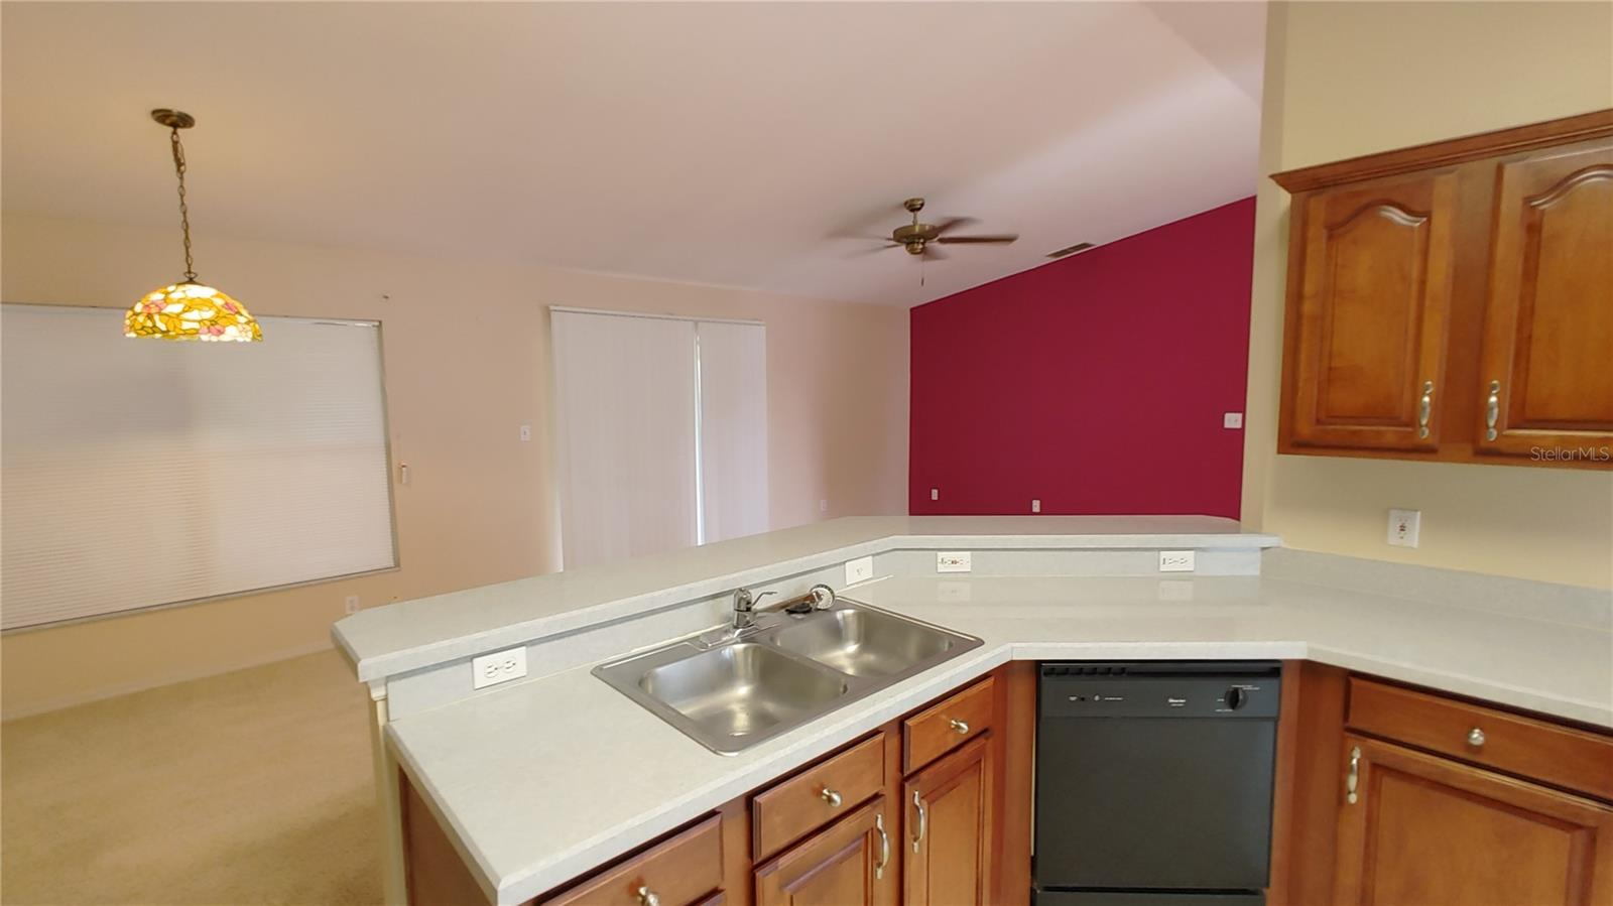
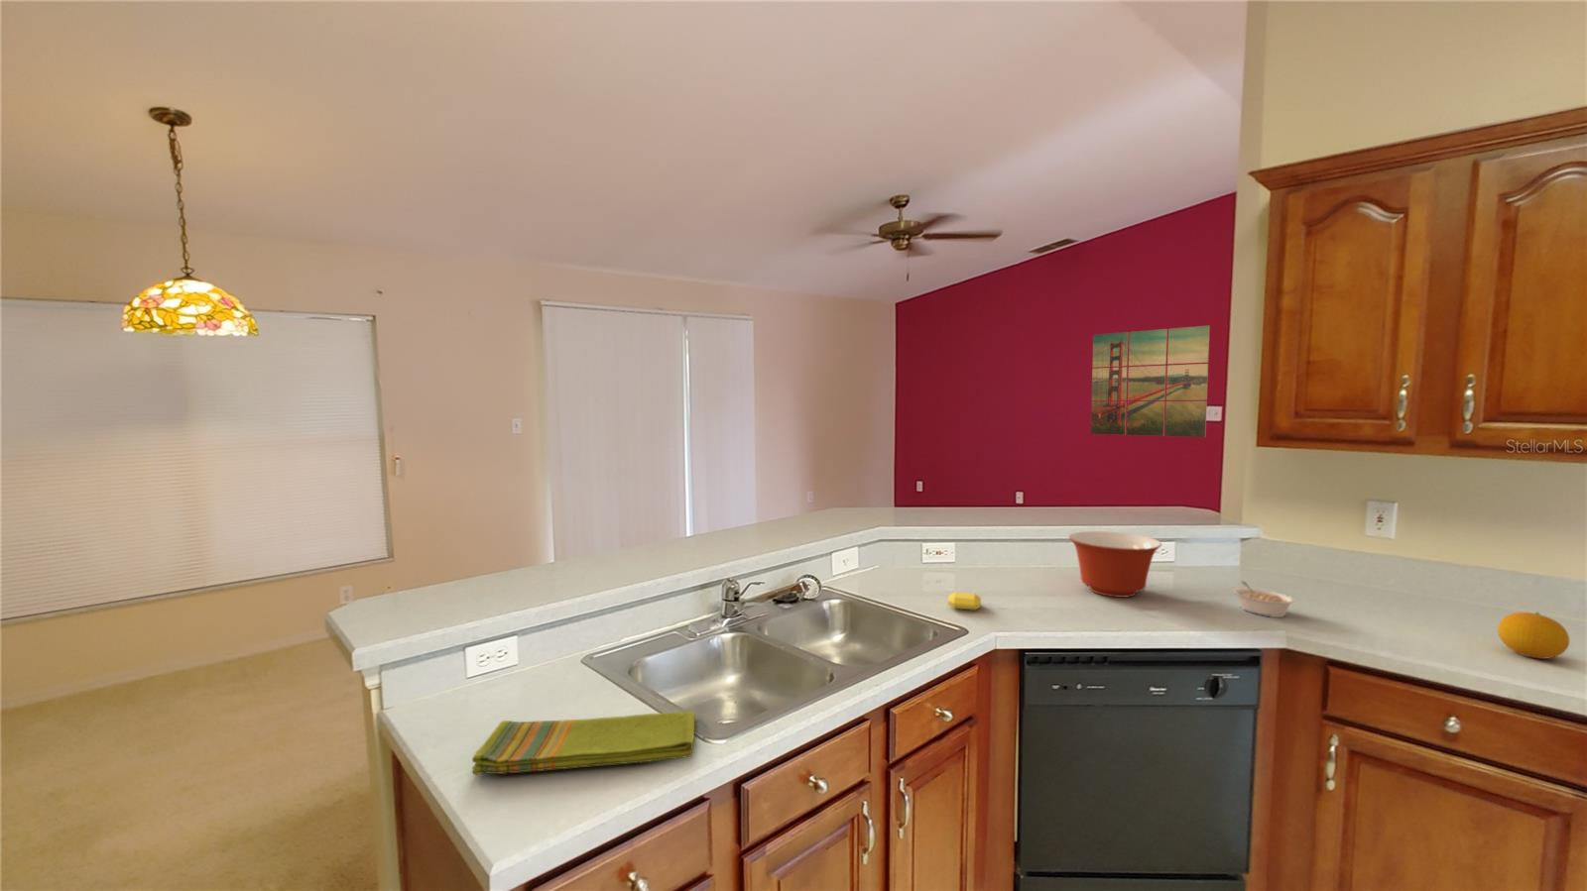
+ fruit [1497,610,1571,660]
+ legume [1232,581,1296,619]
+ mixing bowl [1067,530,1163,599]
+ soap bar [947,590,982,611]
+ wall art [1090,325,1211,438]
+ dish towel [471,710,696,776]
